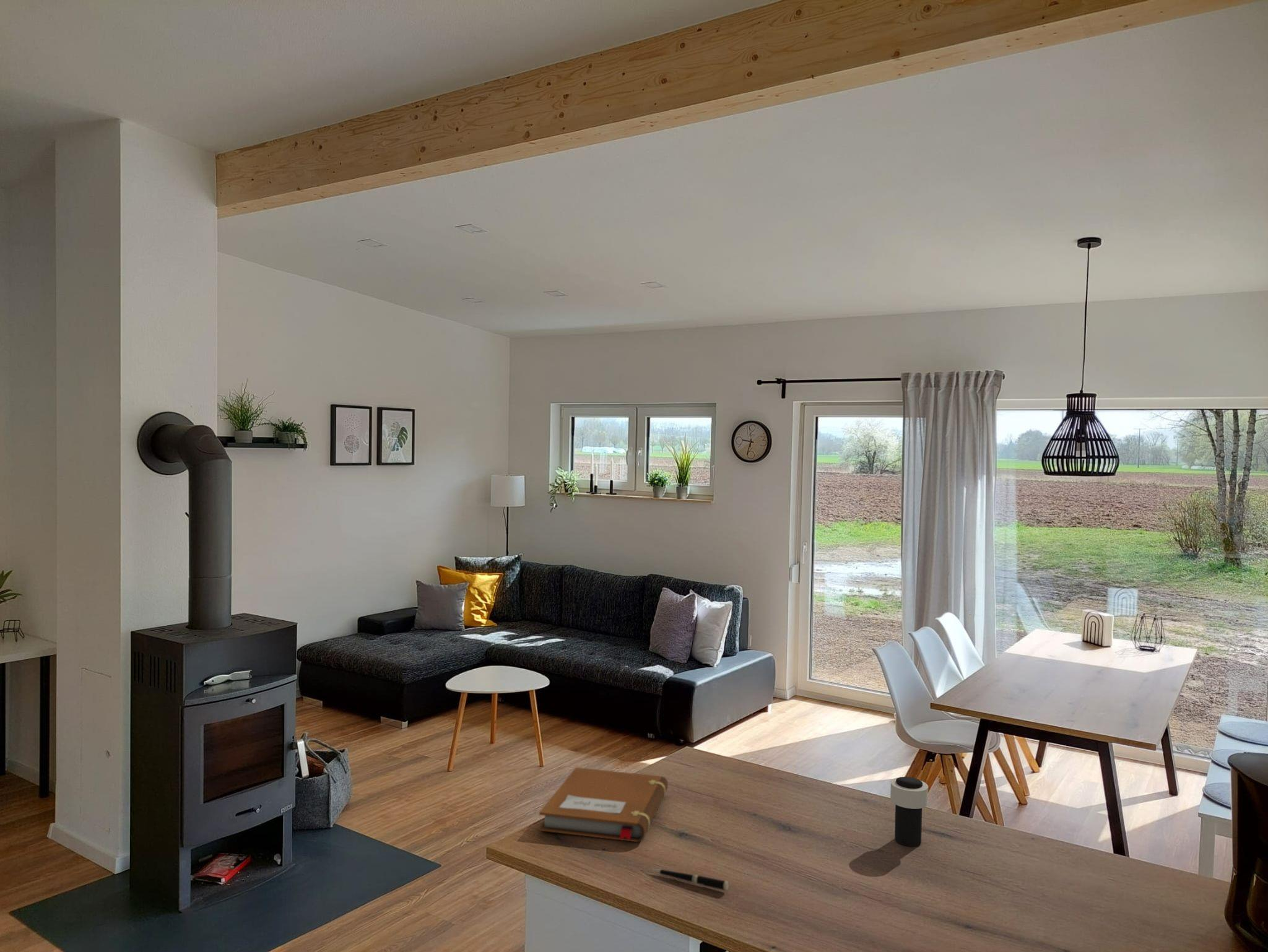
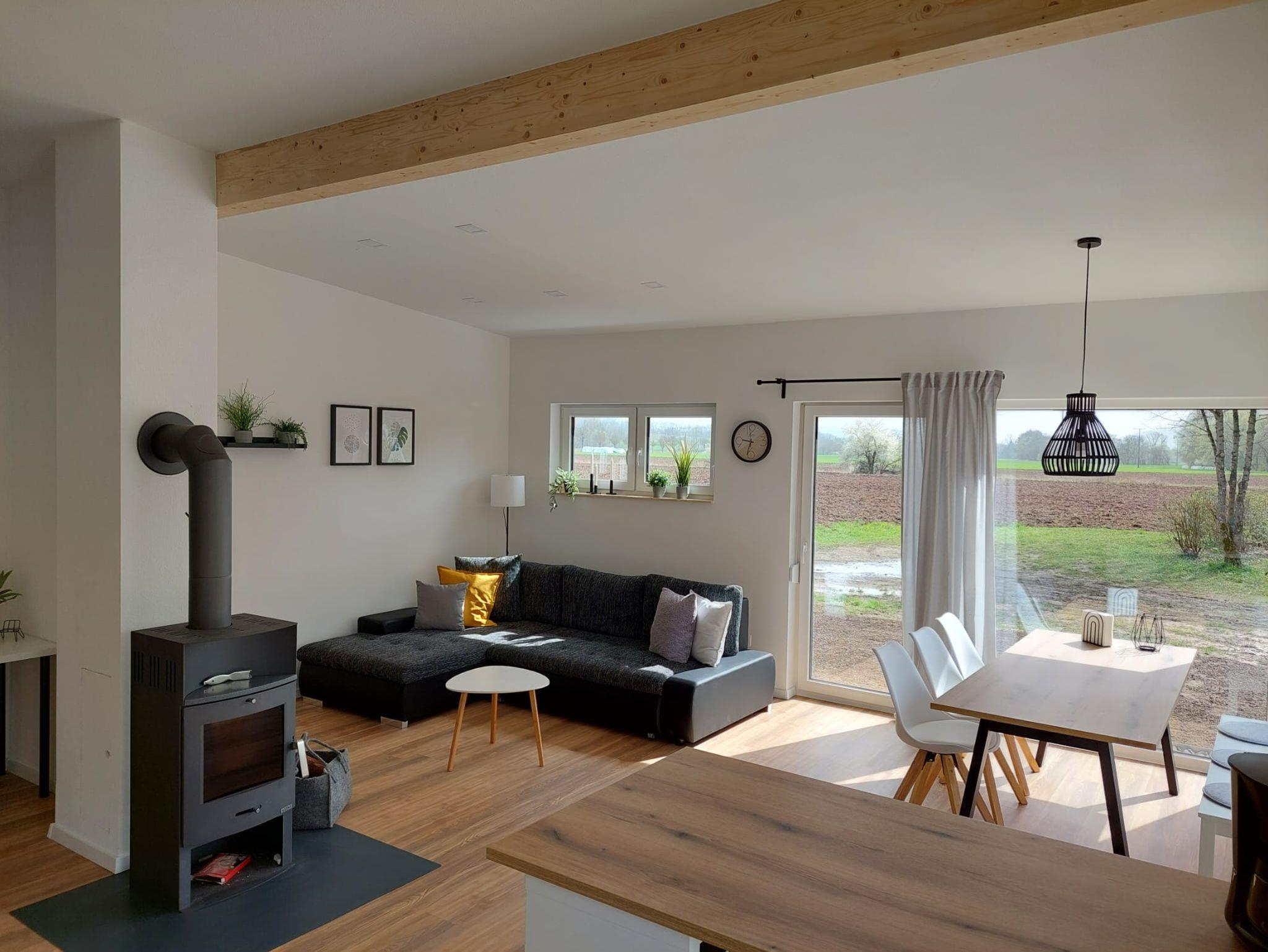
- cup [890,776,929,847]
- pen [651,868,729,891]
- notebook [539,767,669,842]
